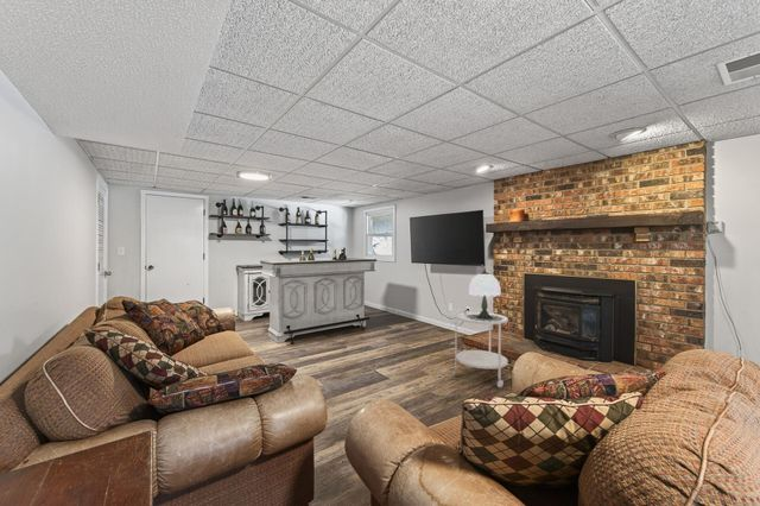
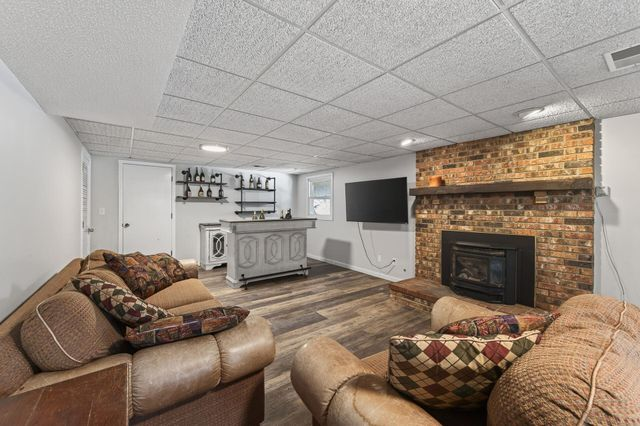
- side table [452,311,509,388]
- table lamp [464,267,504,322]
